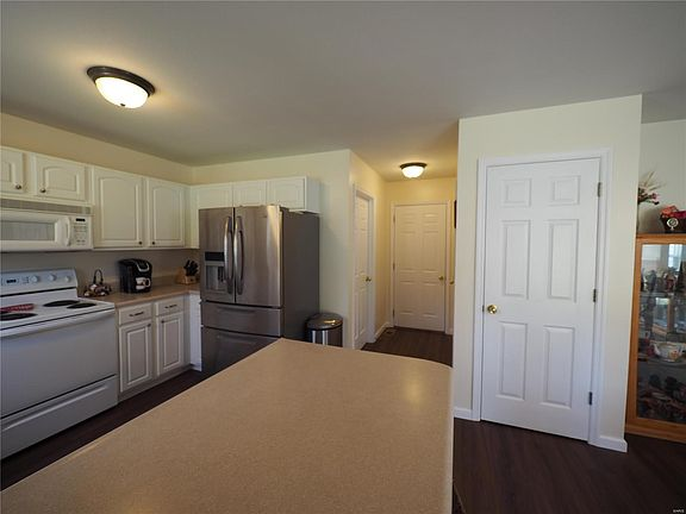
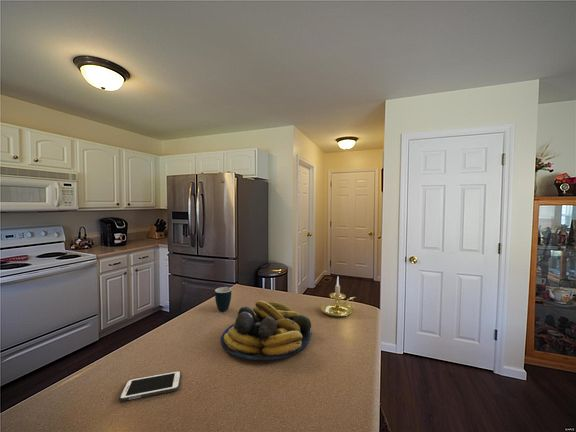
+ fruit bowl [220,300,313,361]
+ candle holder [320,276,357,318]
+ mug [214,286,232,312]
+ cell phone [118,370,182,402]
